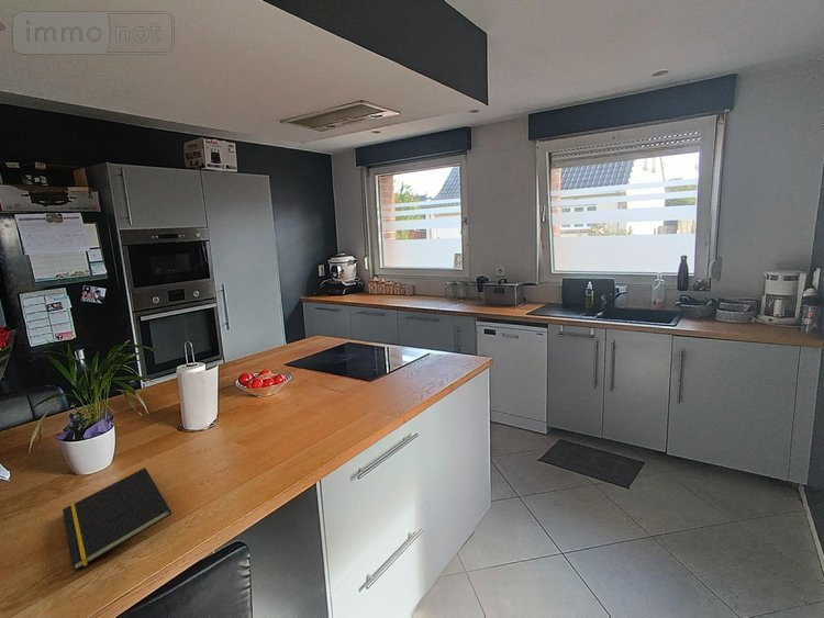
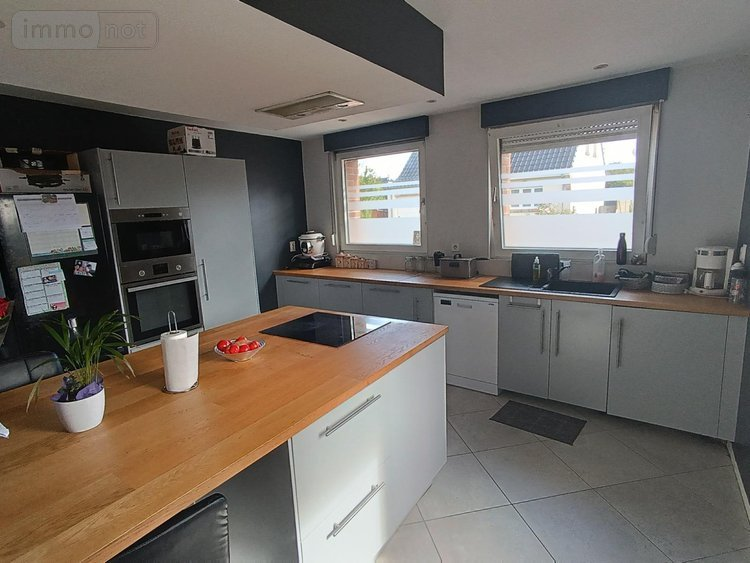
- notepad [62,467,172,572]
